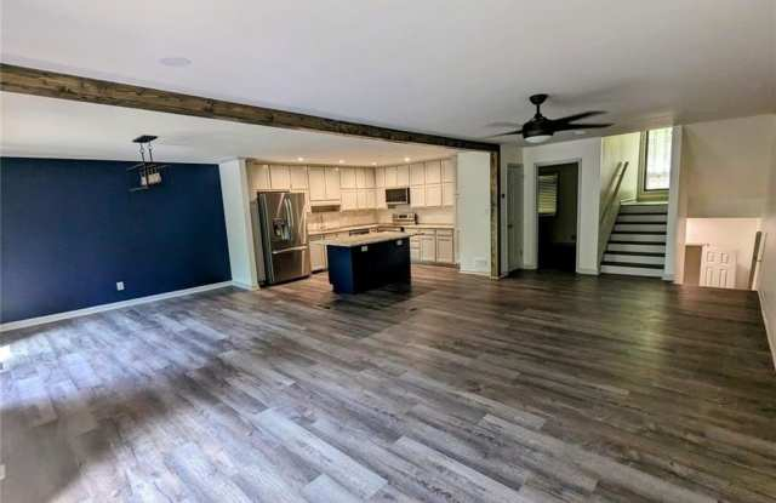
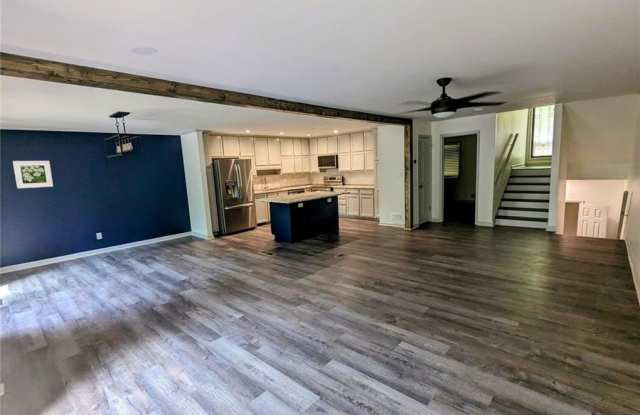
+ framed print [12,160,54,189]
